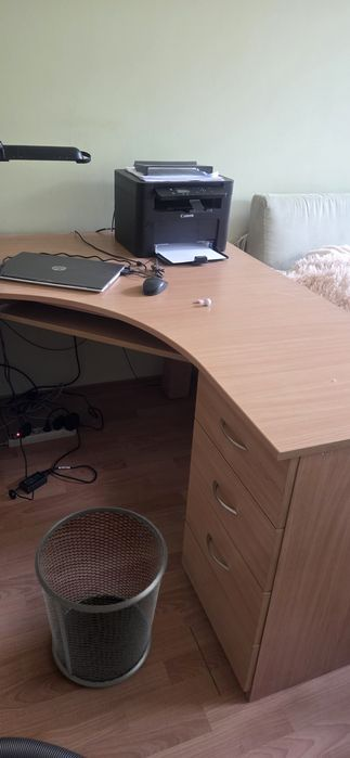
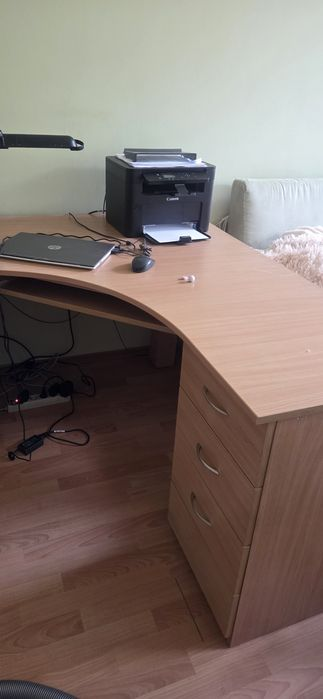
- waste bin [34,506,169,689]
